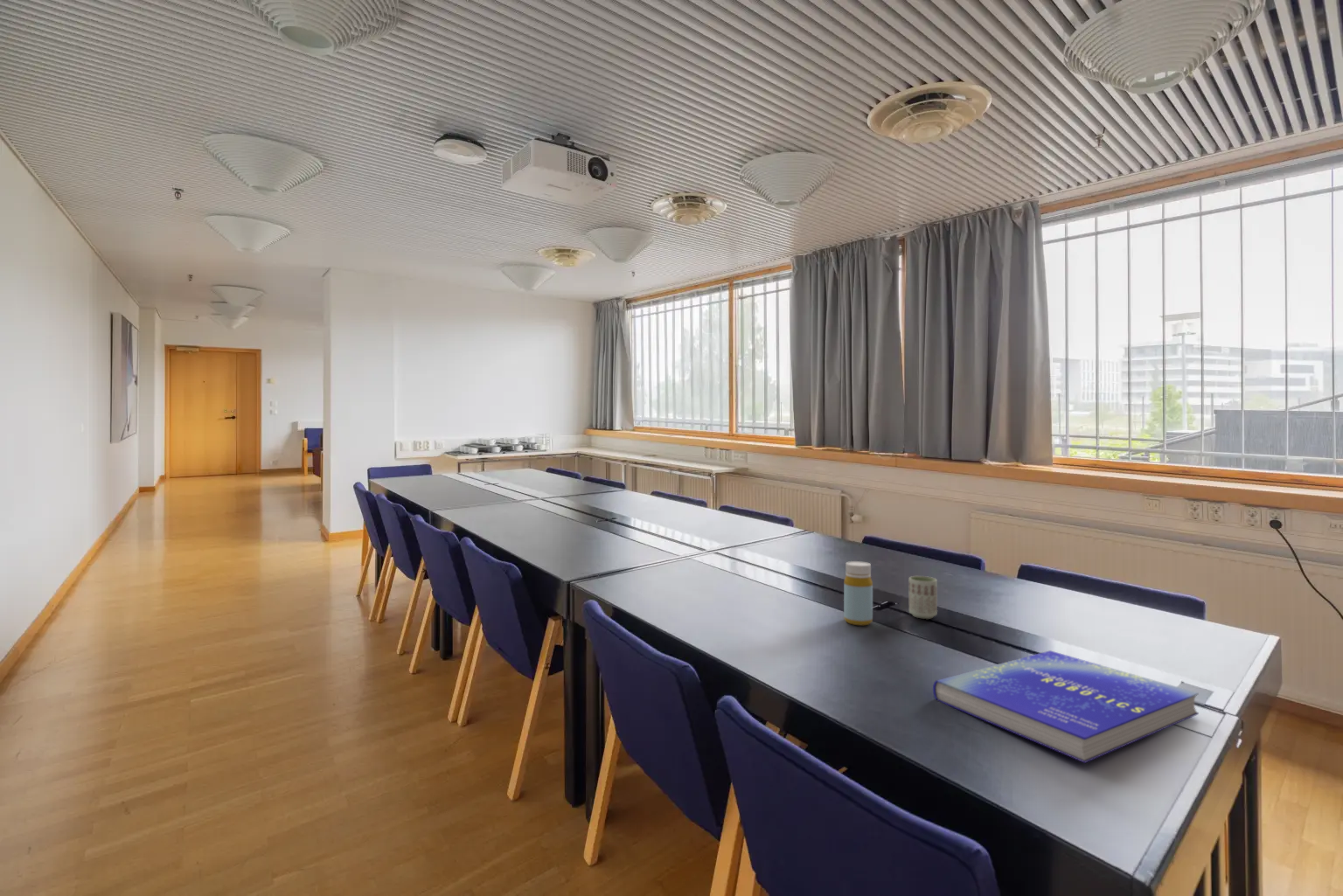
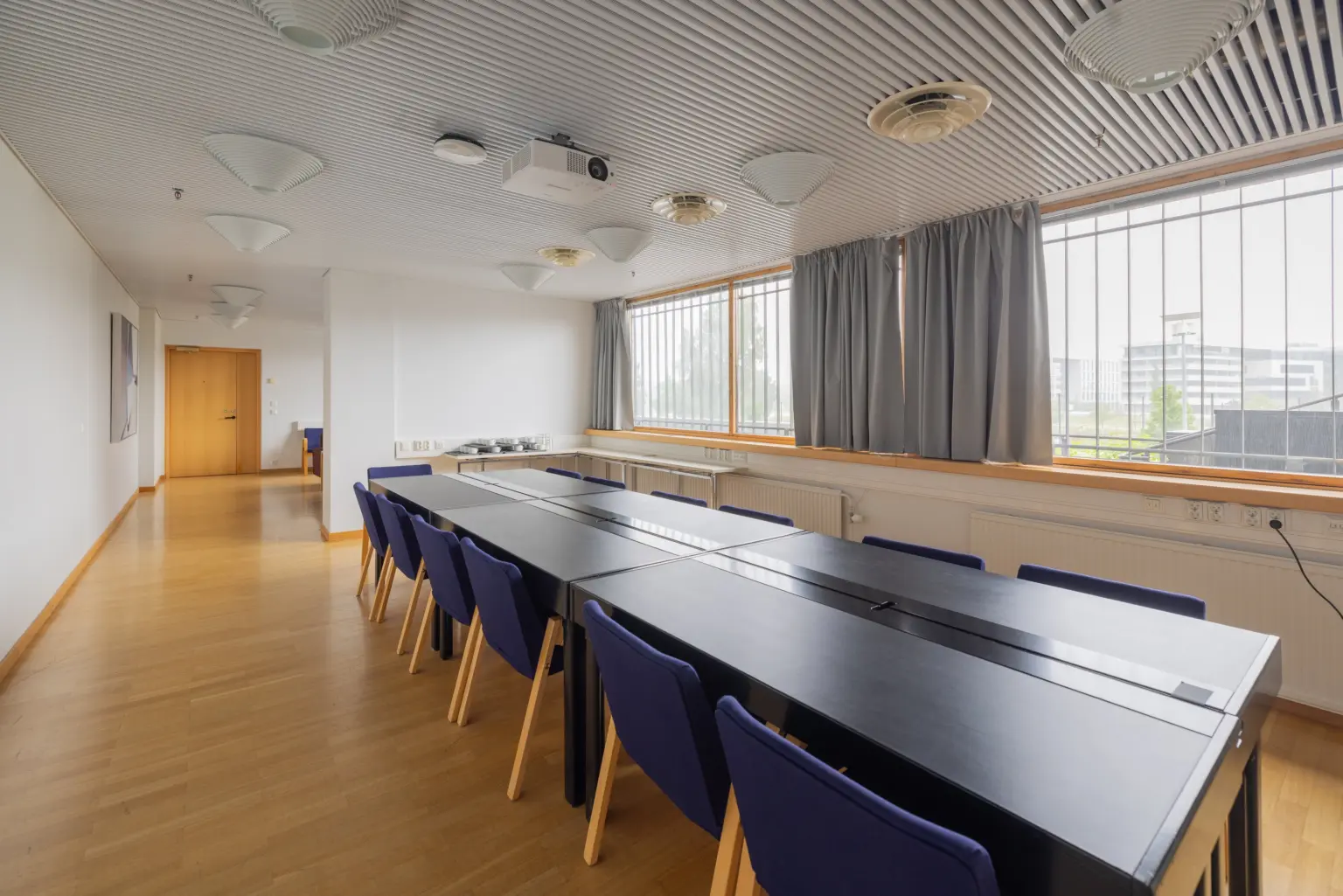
- bottle [843,560,873,626]
- cup [908,575,938,620]
- book [932,649,1200,764]
